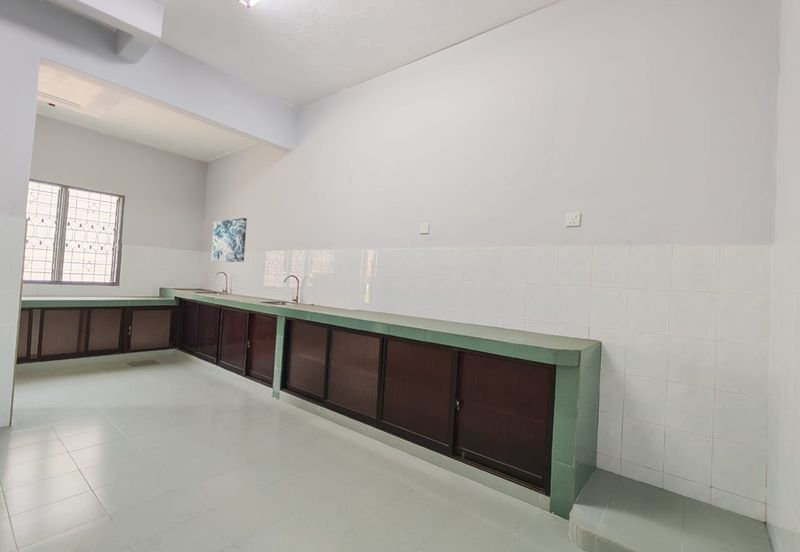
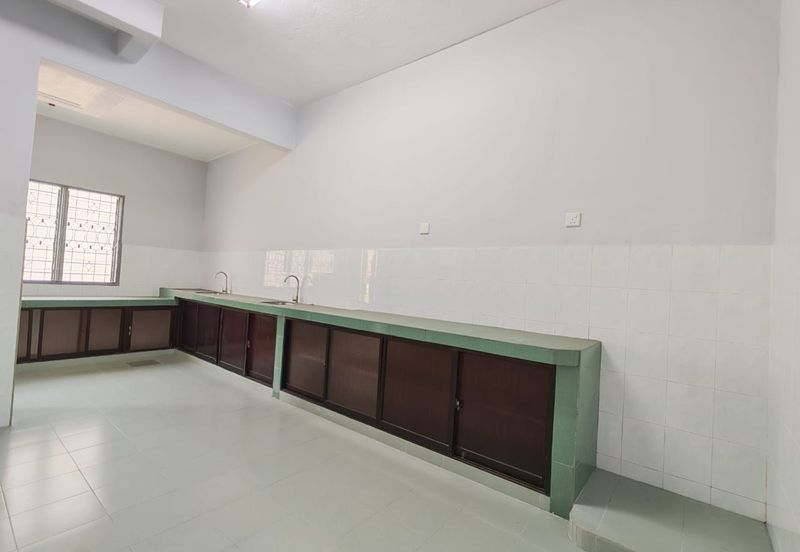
- wall art [210,217,248,263]
